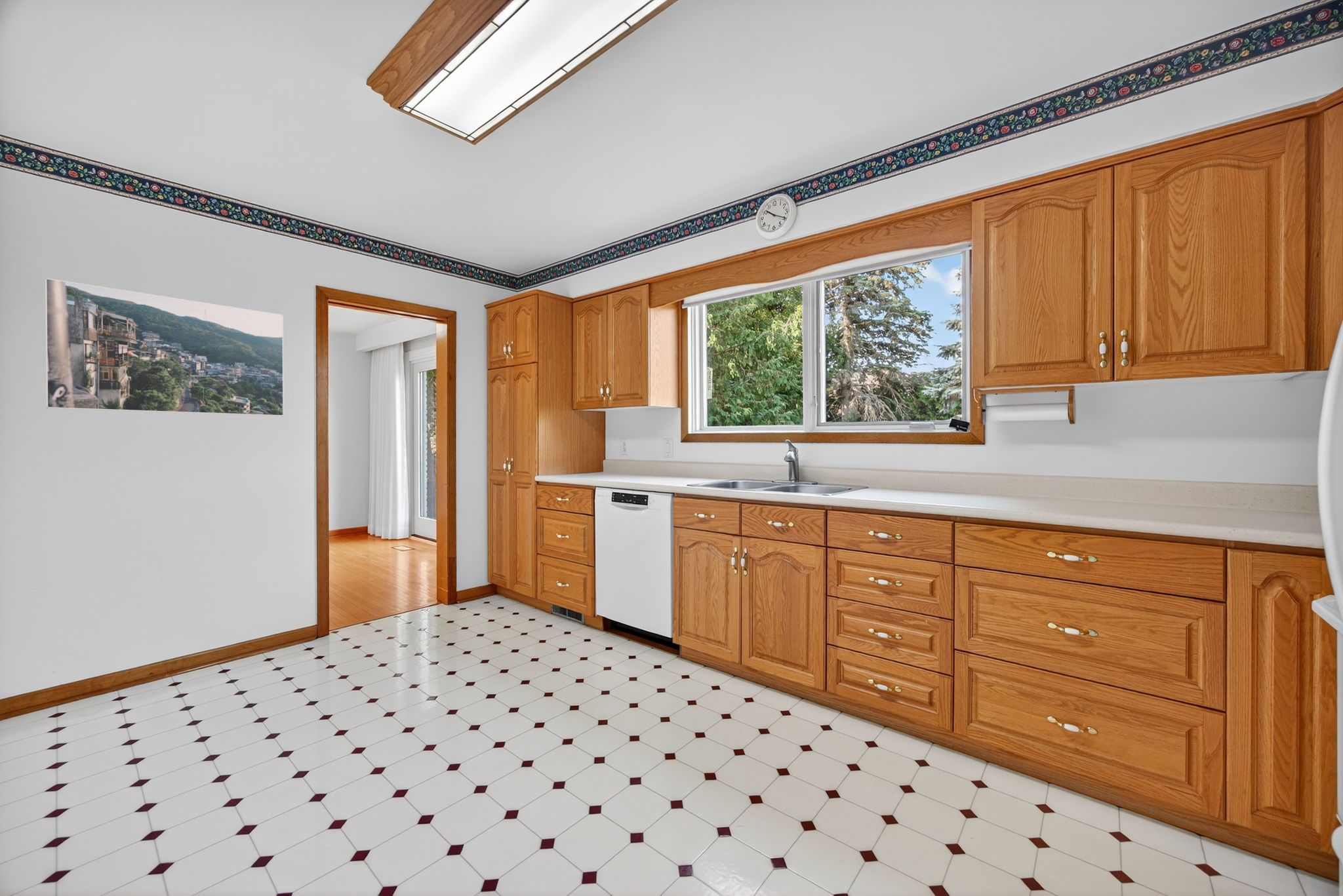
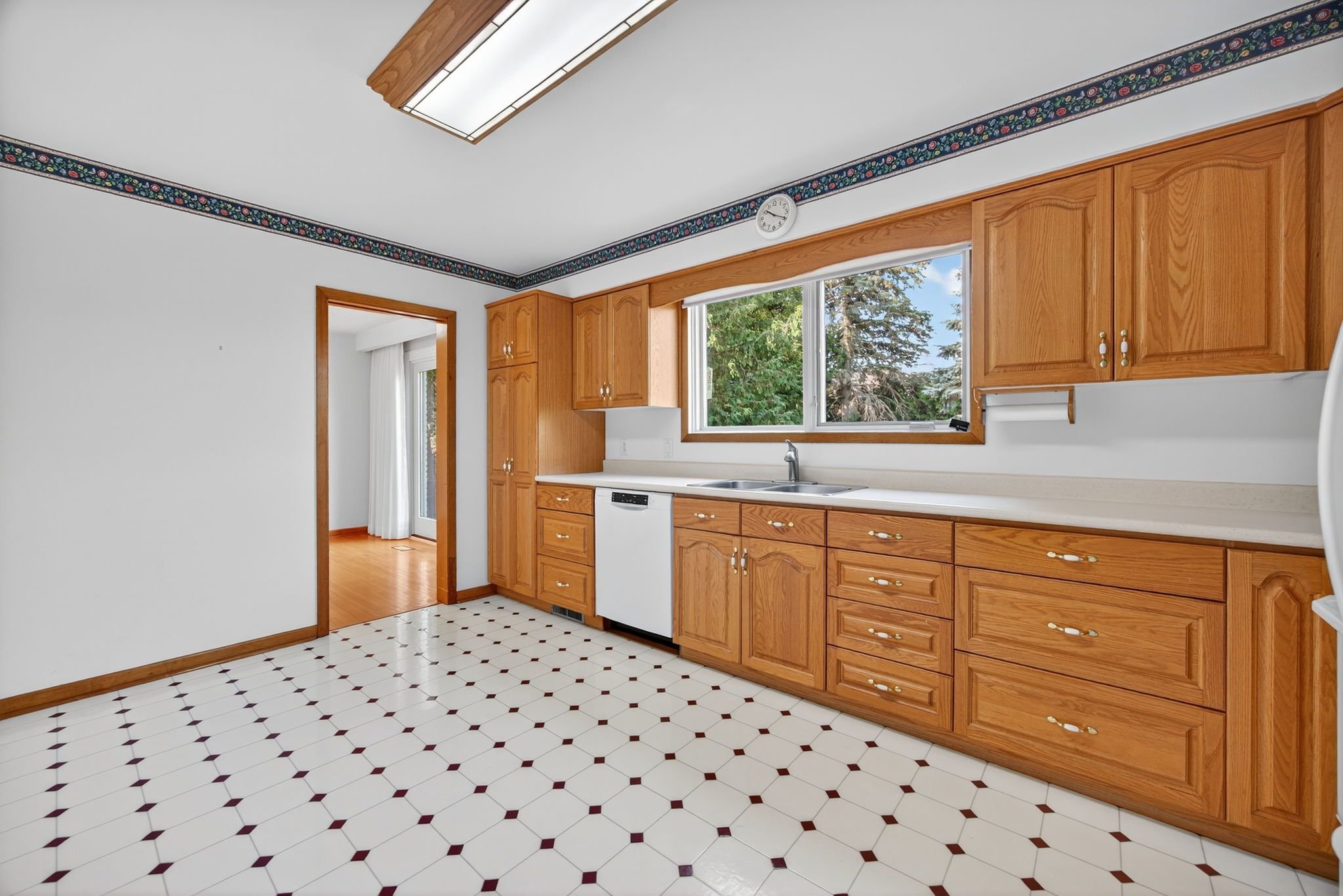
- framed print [45,277,285,417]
